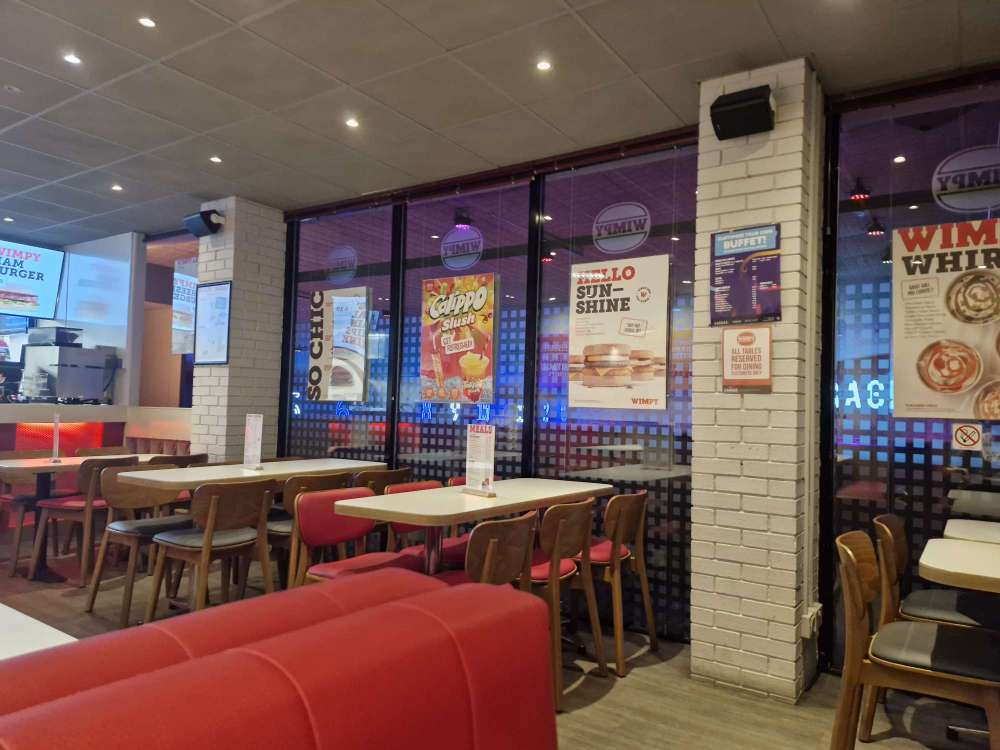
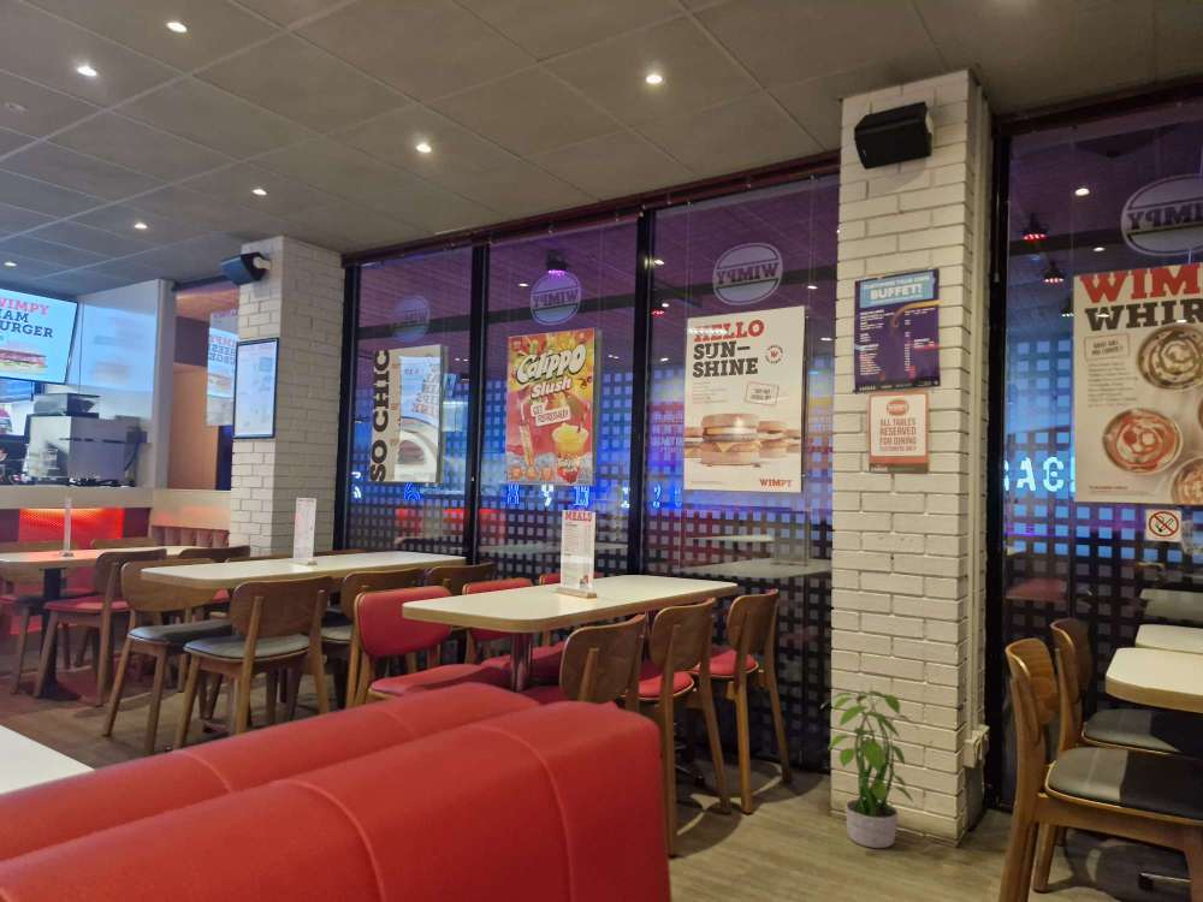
+ potted plant [819,683,921,849]
